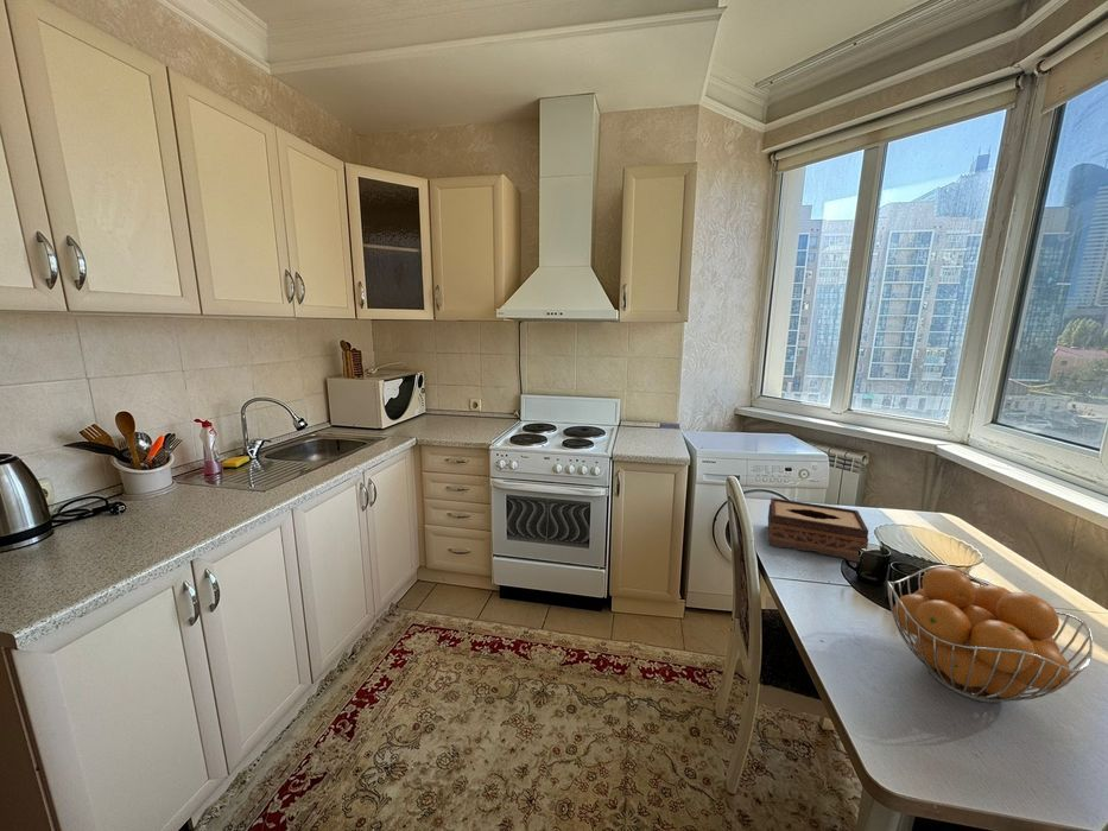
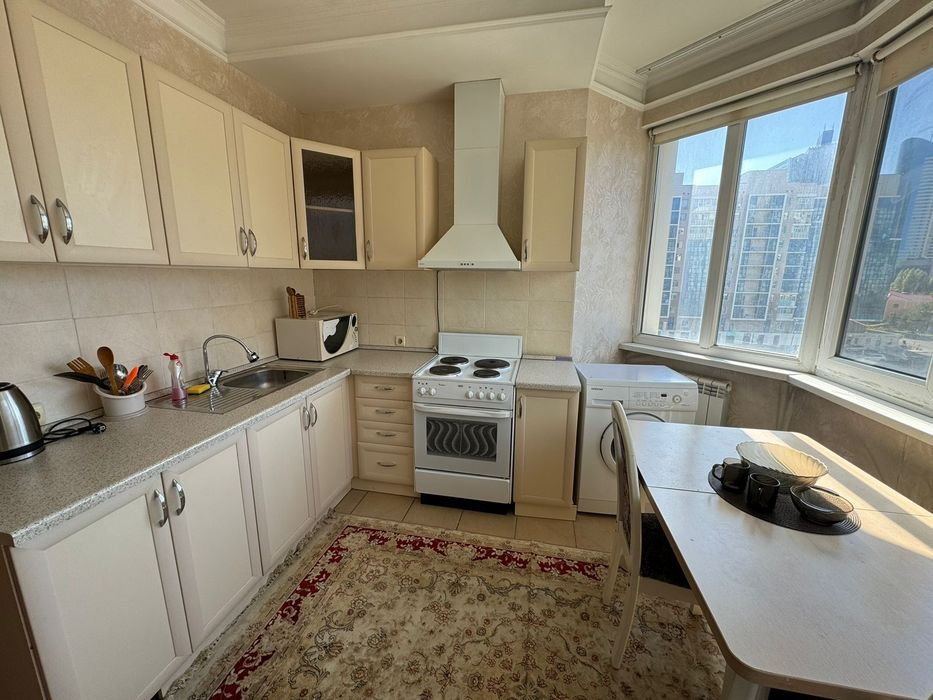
- fruit basket [886,564,1095,704]
- tissue box [767,496,869,563]
